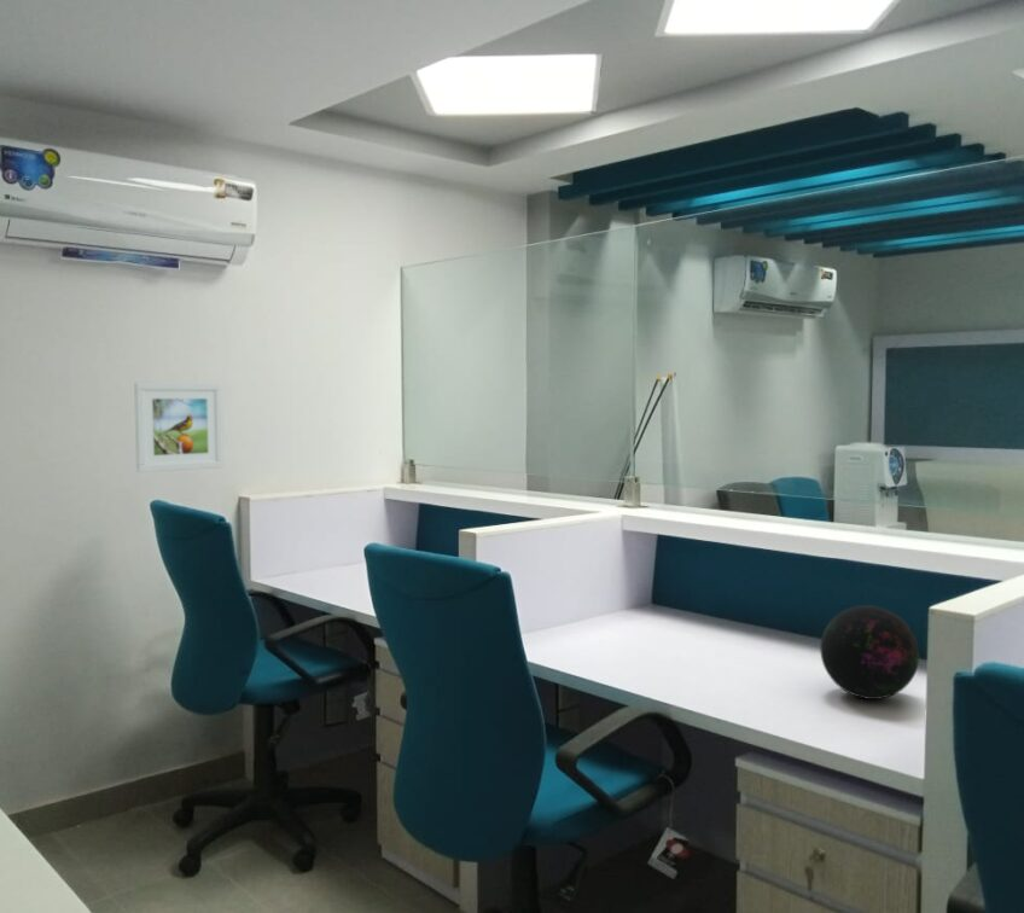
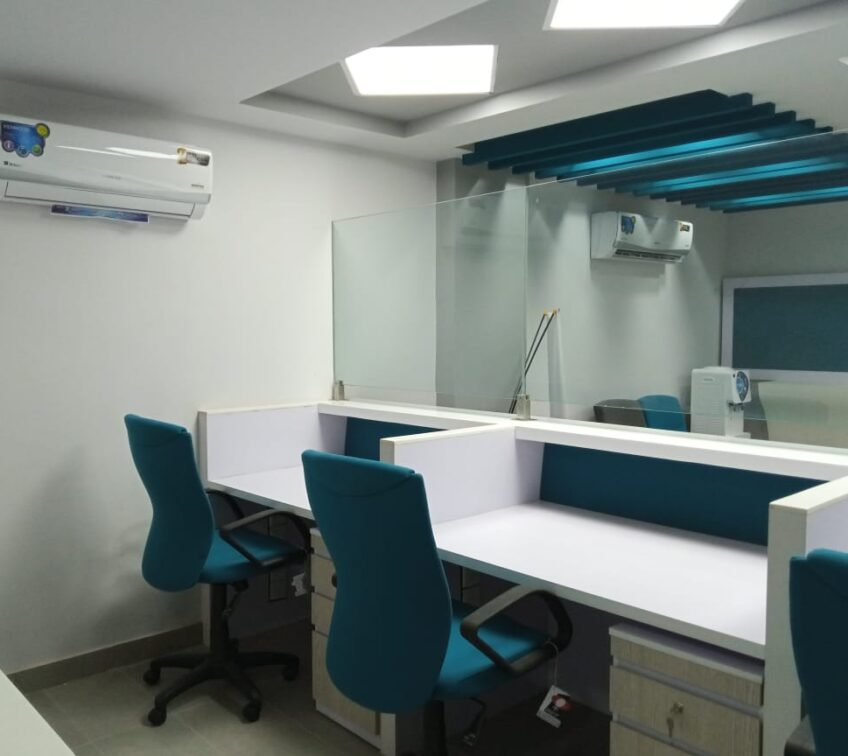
- decorative orb [819,604,920,700]
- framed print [133,382,225,473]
